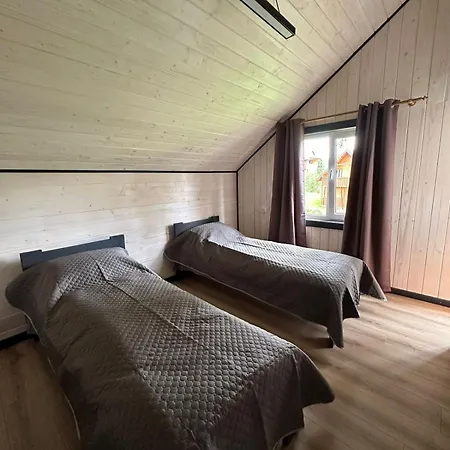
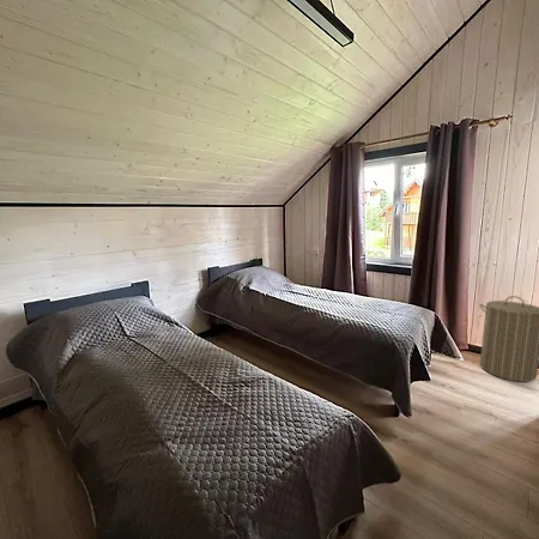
+ laundry hamper [479,295,539,383]
